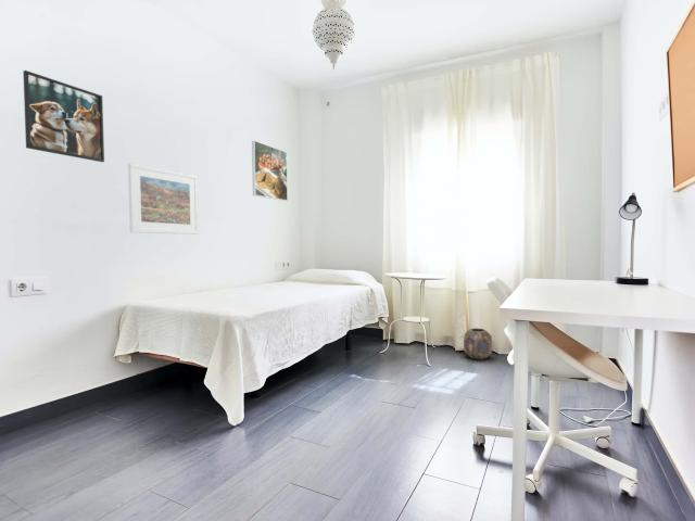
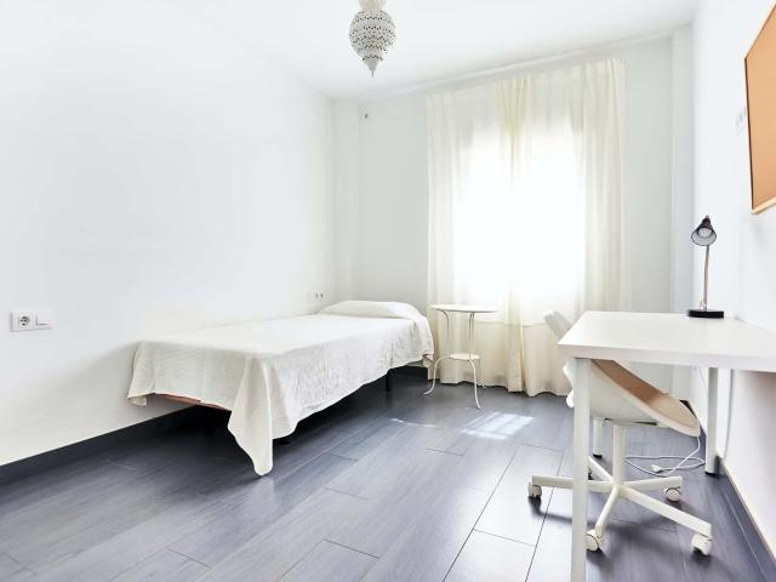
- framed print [127,162,200,236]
- planter [463,327,493,360]
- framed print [251,140,289,202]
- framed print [22,69,105,163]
